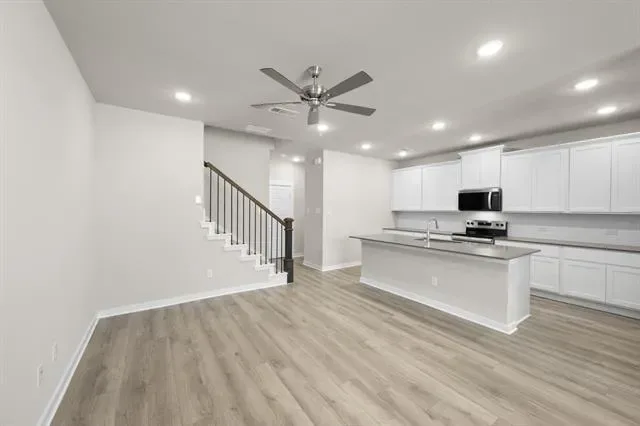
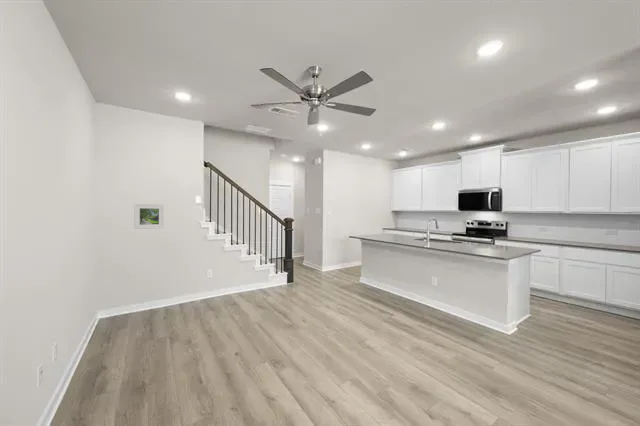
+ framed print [133,203,165,230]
